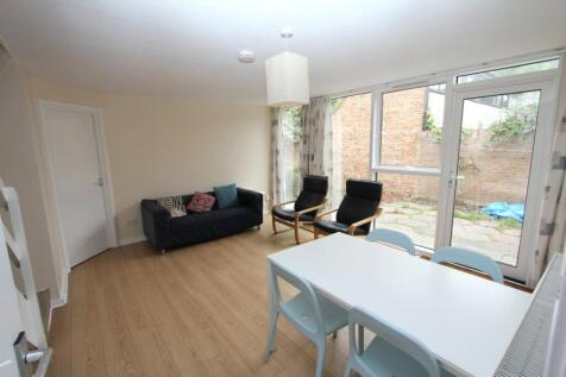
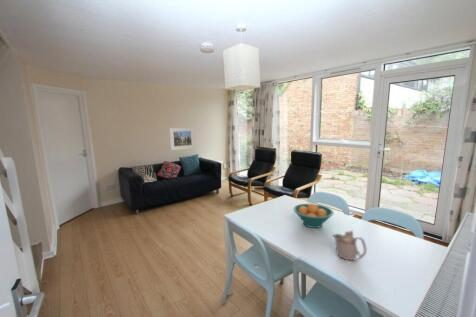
+ teapot [332,229,368,262]
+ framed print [169,127,196,151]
+ fruit bowl [292,202,335,229]
